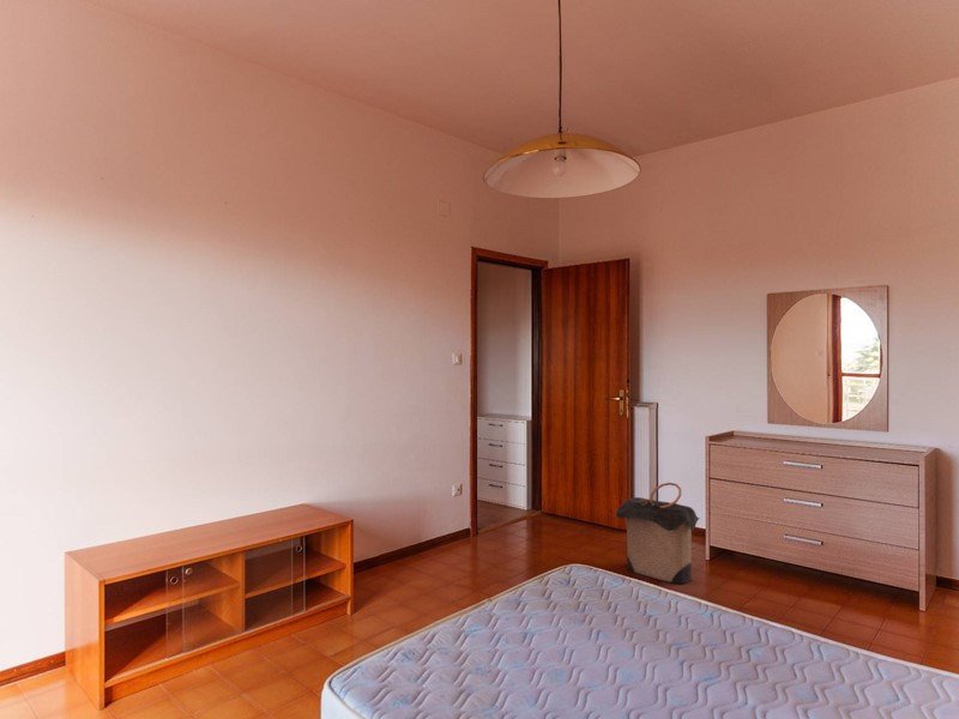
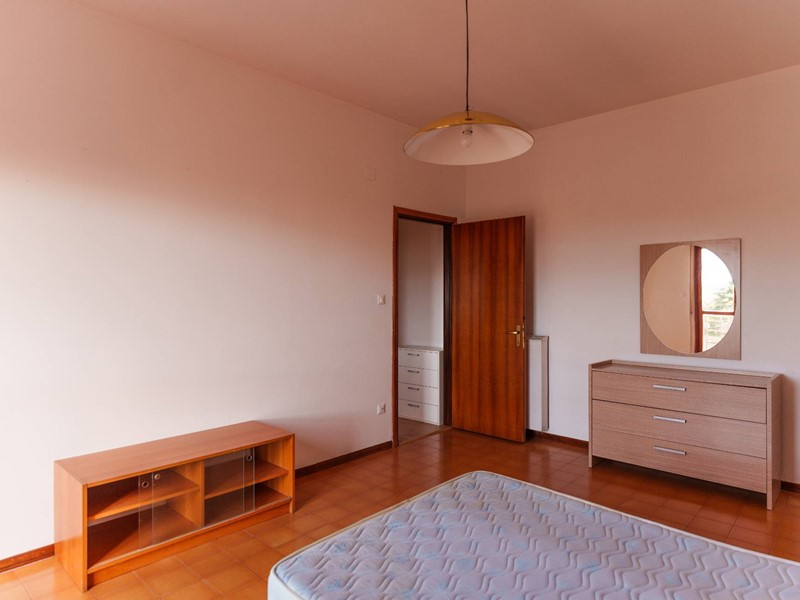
- laundry hamper [615,482,700,585]
